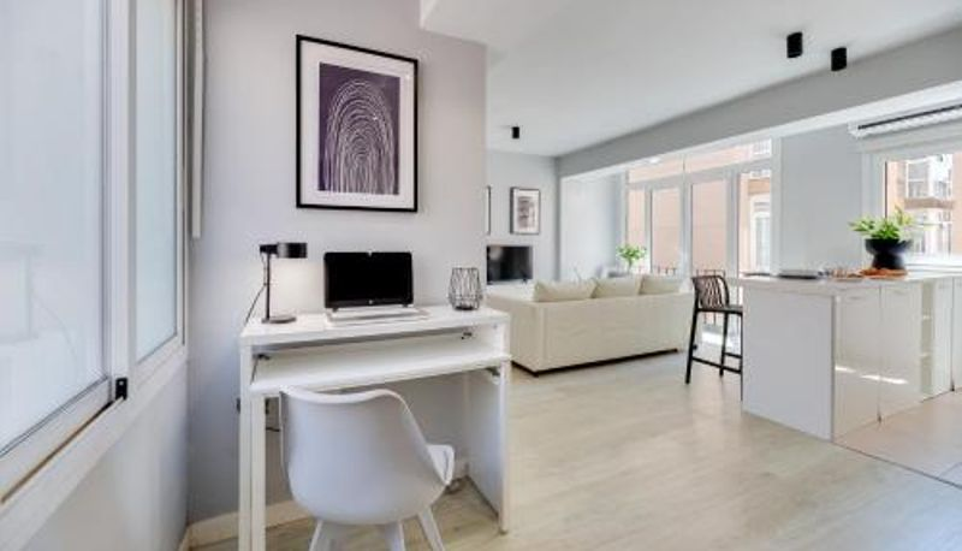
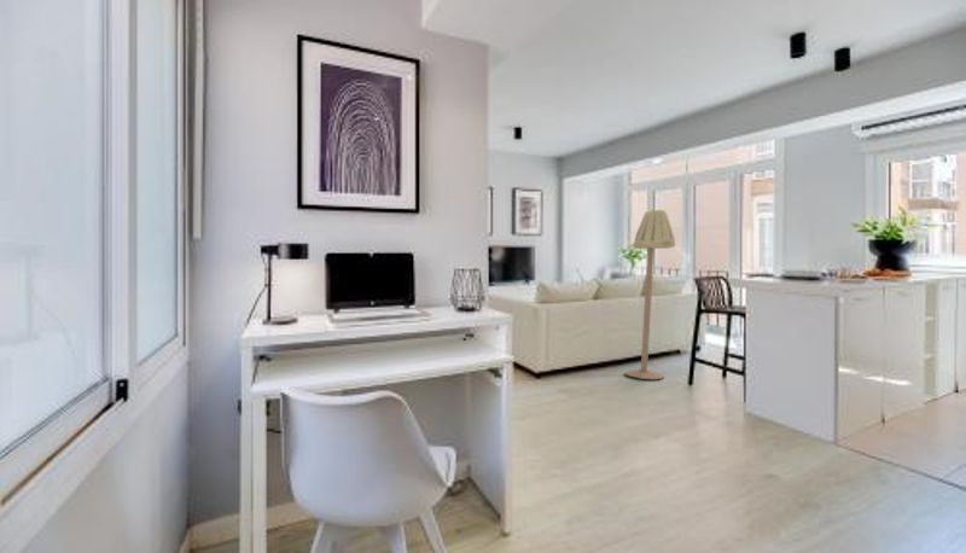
+ floor lamp [623,209,676,380]
